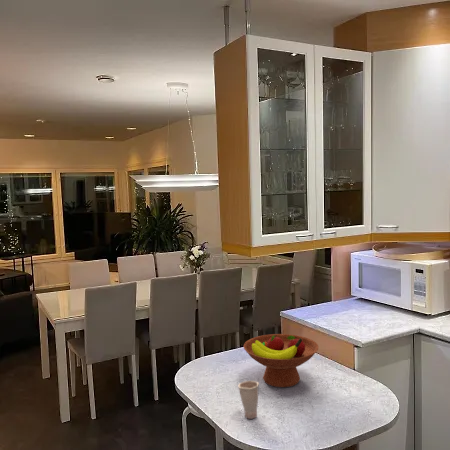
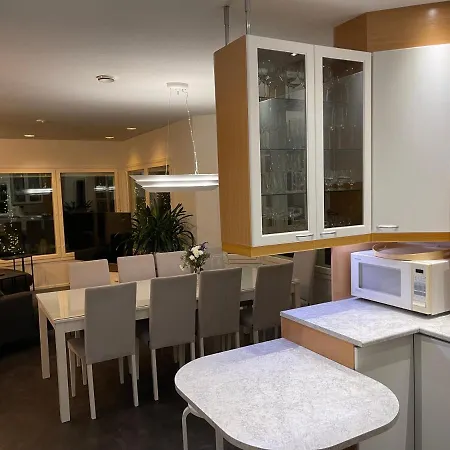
- fruit bowl [243,333,320,388]
- cup [237,380,260,420]
